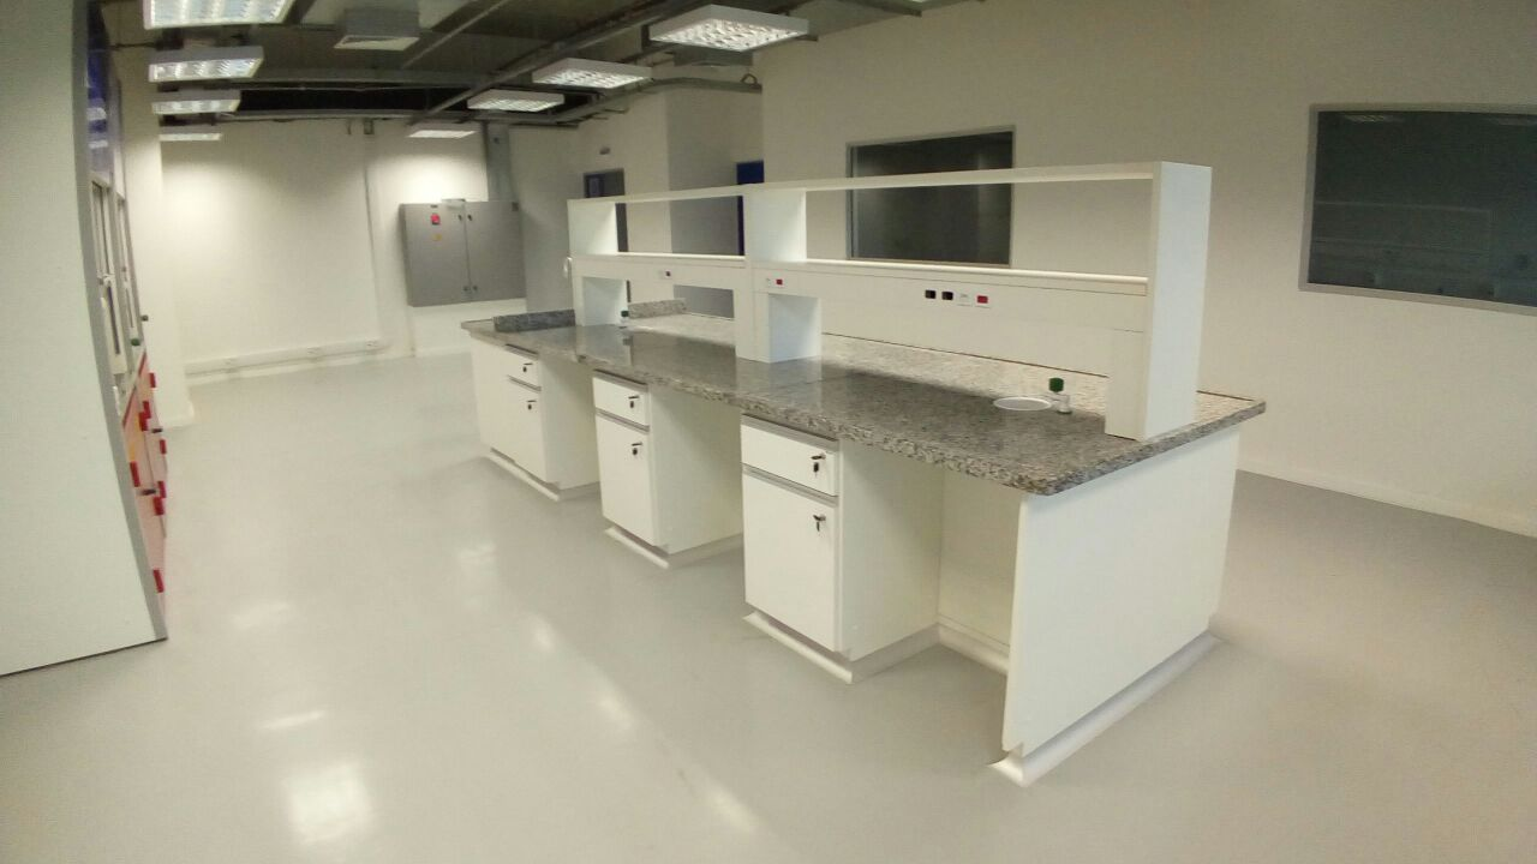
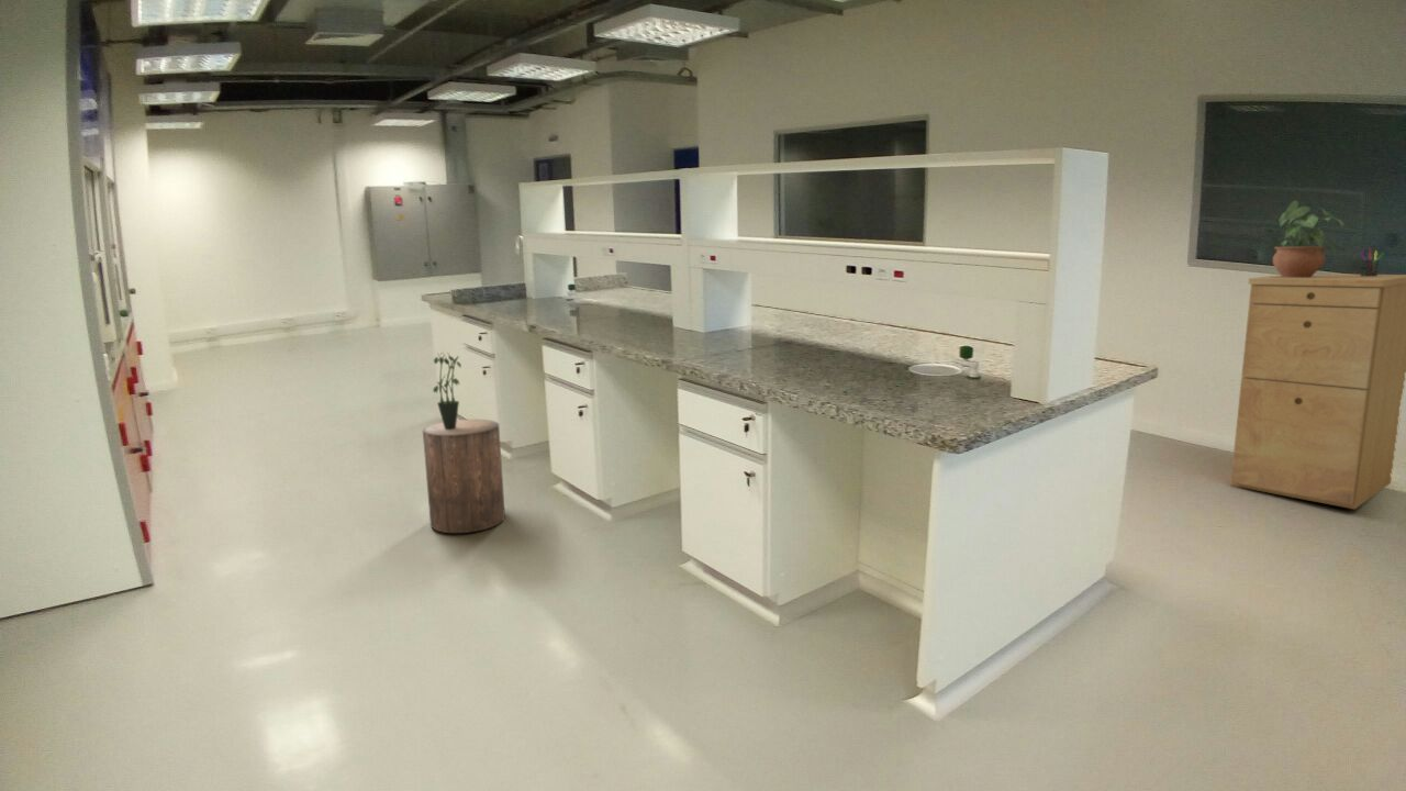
+ stool [422,419,506,534]
+ potted plant [432,352,462,430]
+ potted plant [1269,199,1346,278]
+ pen holder [1360,247,1385,276]
+ filing cabinet [1229,274,1406,510]
